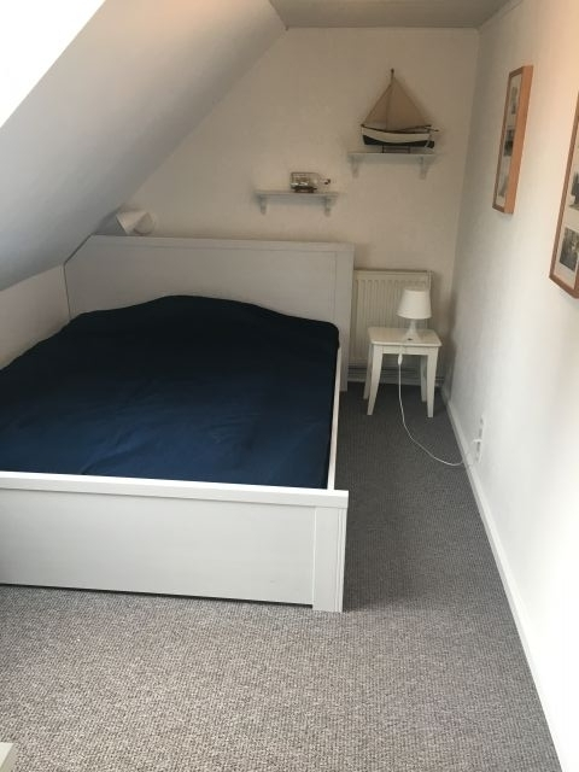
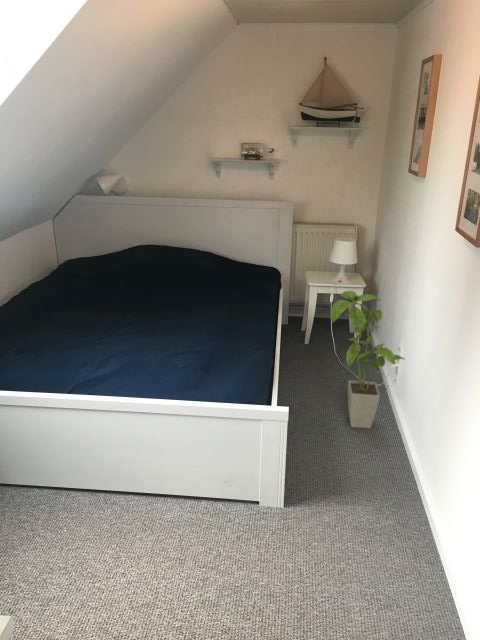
+ house plant [329,290,406,429]
